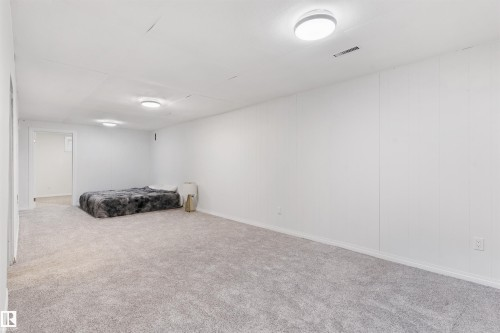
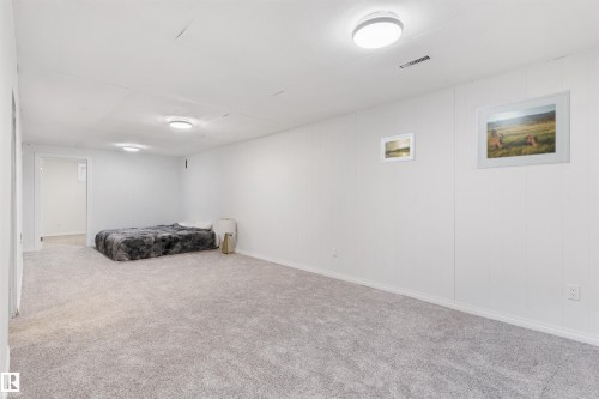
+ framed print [476,89,571,170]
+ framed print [380,132,416,164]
